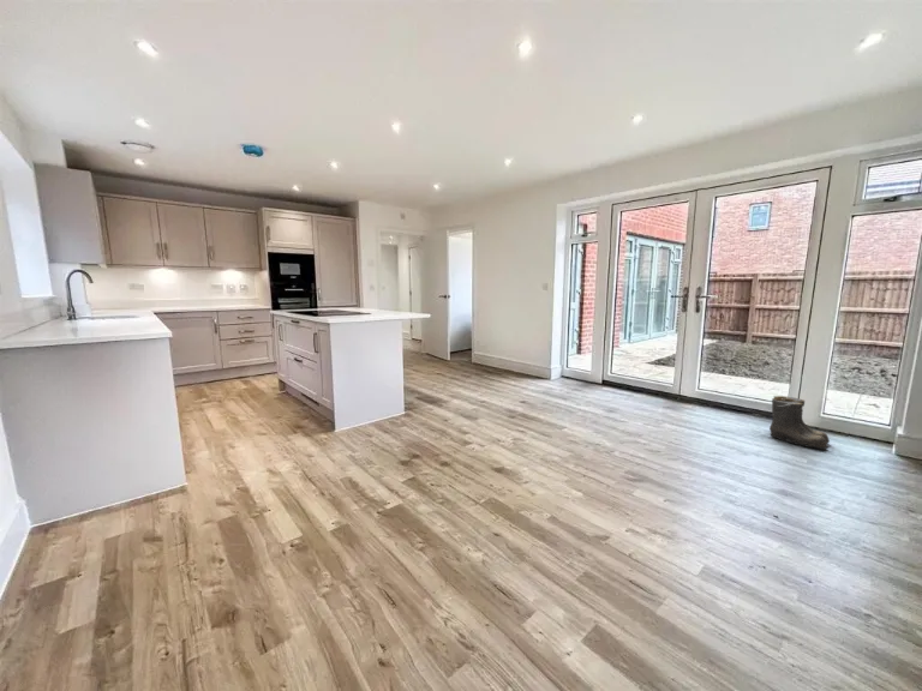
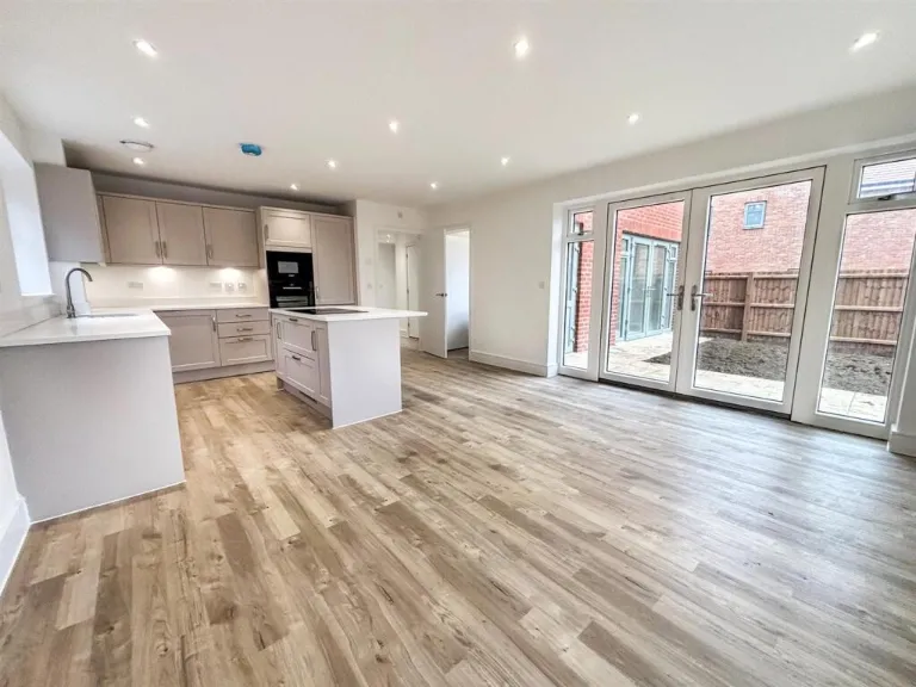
- boots [768,395,831,451]
